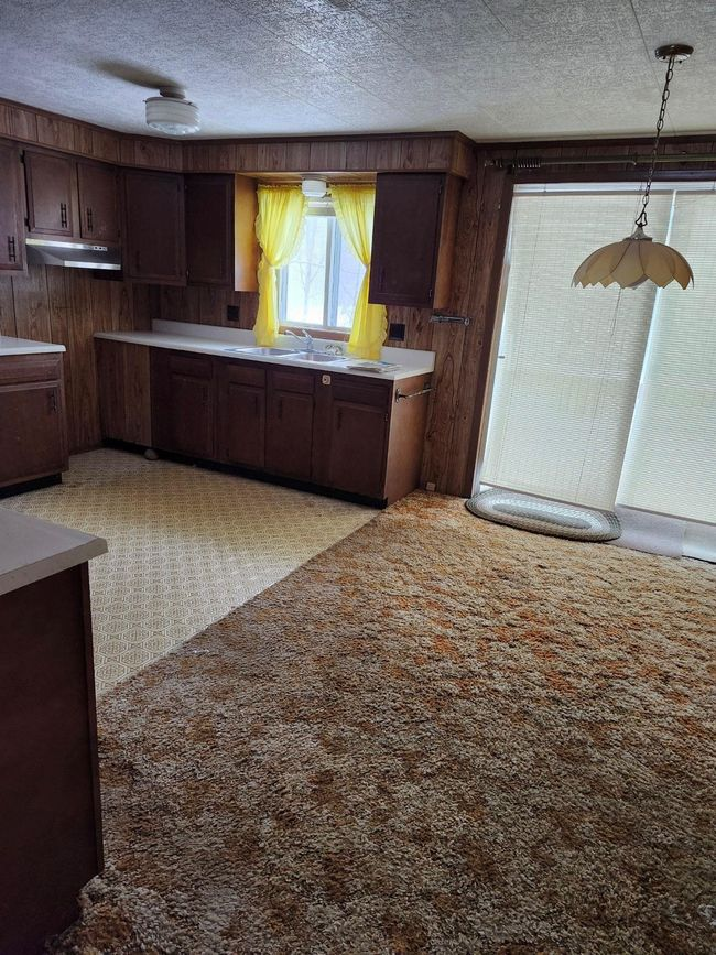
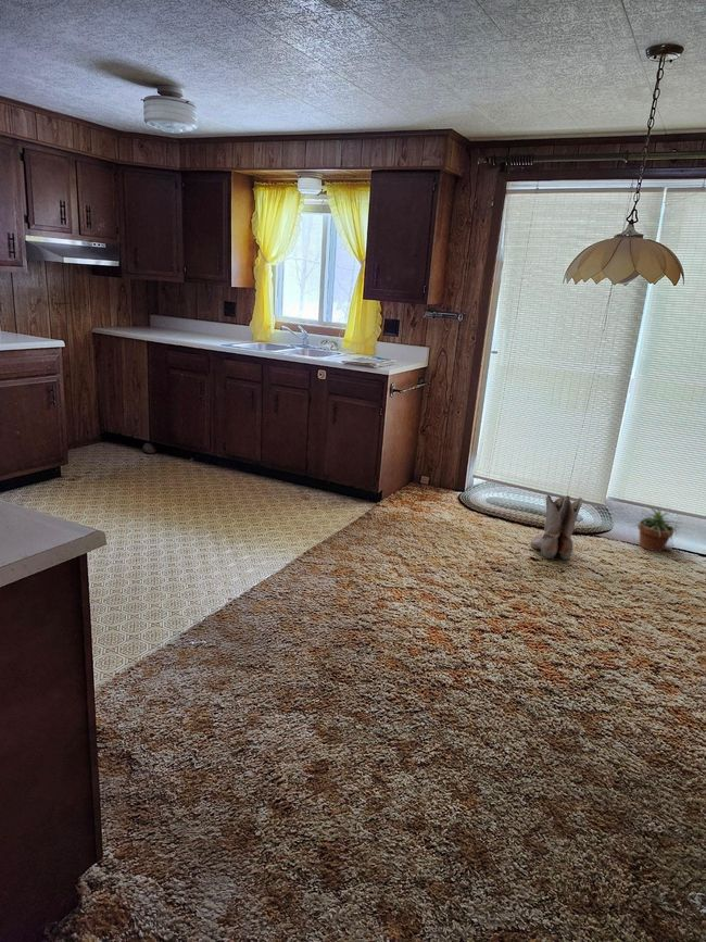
+ boots [531,494,583,561]
+ potted plant [630,505,685,552]
